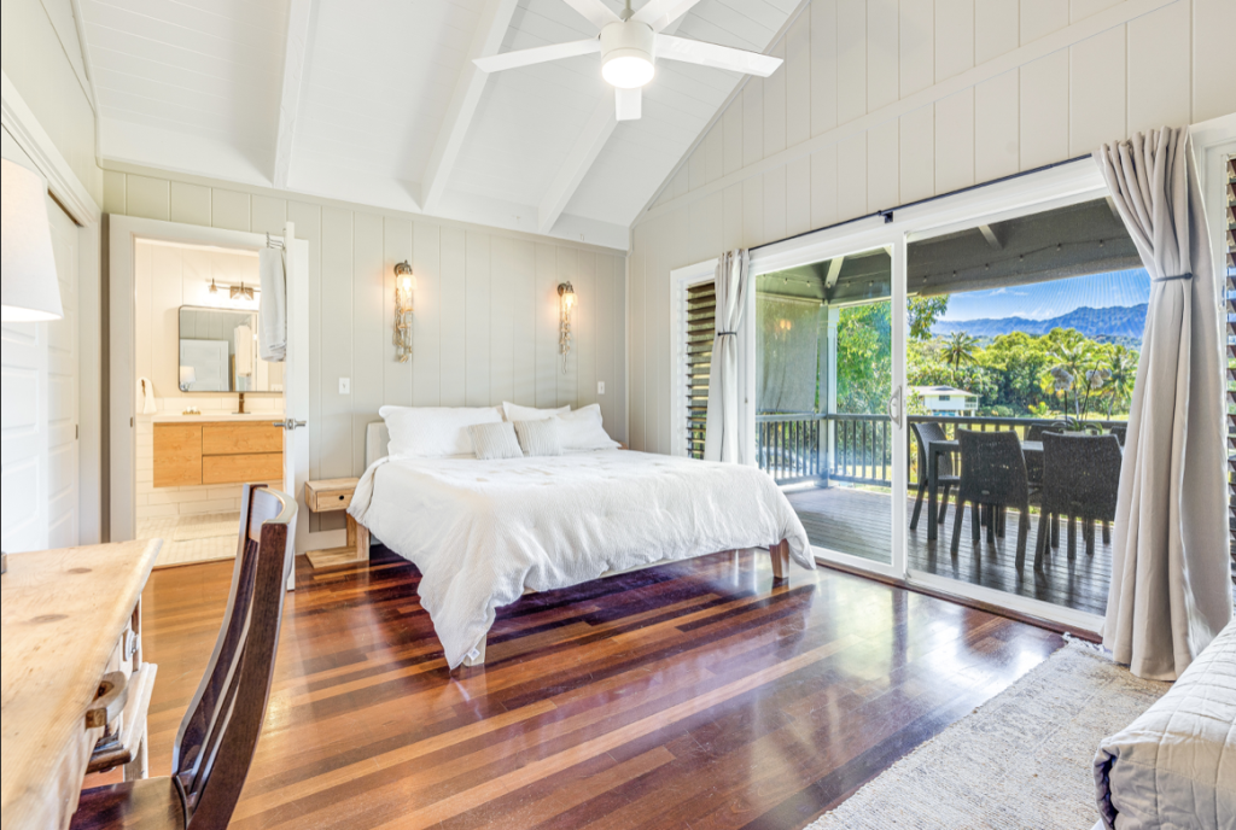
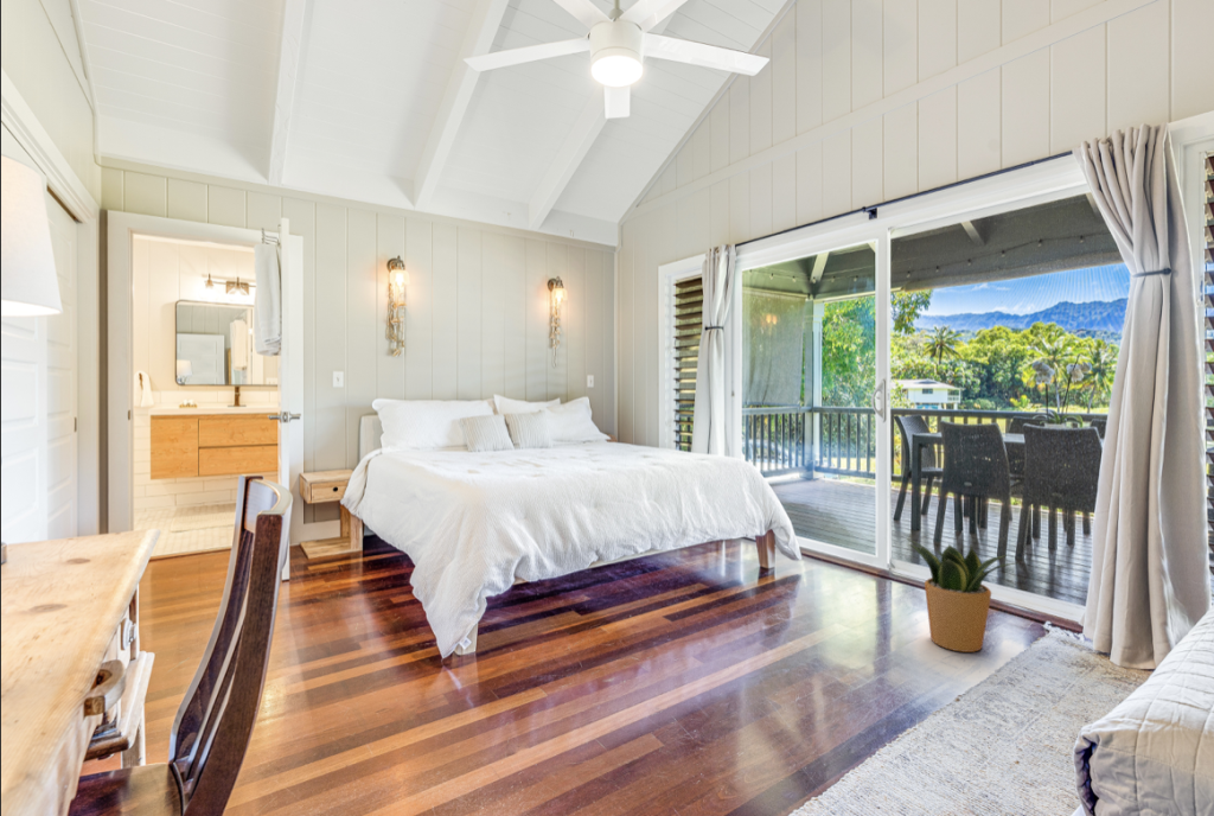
+ potted plant [905,537,1017,654]
